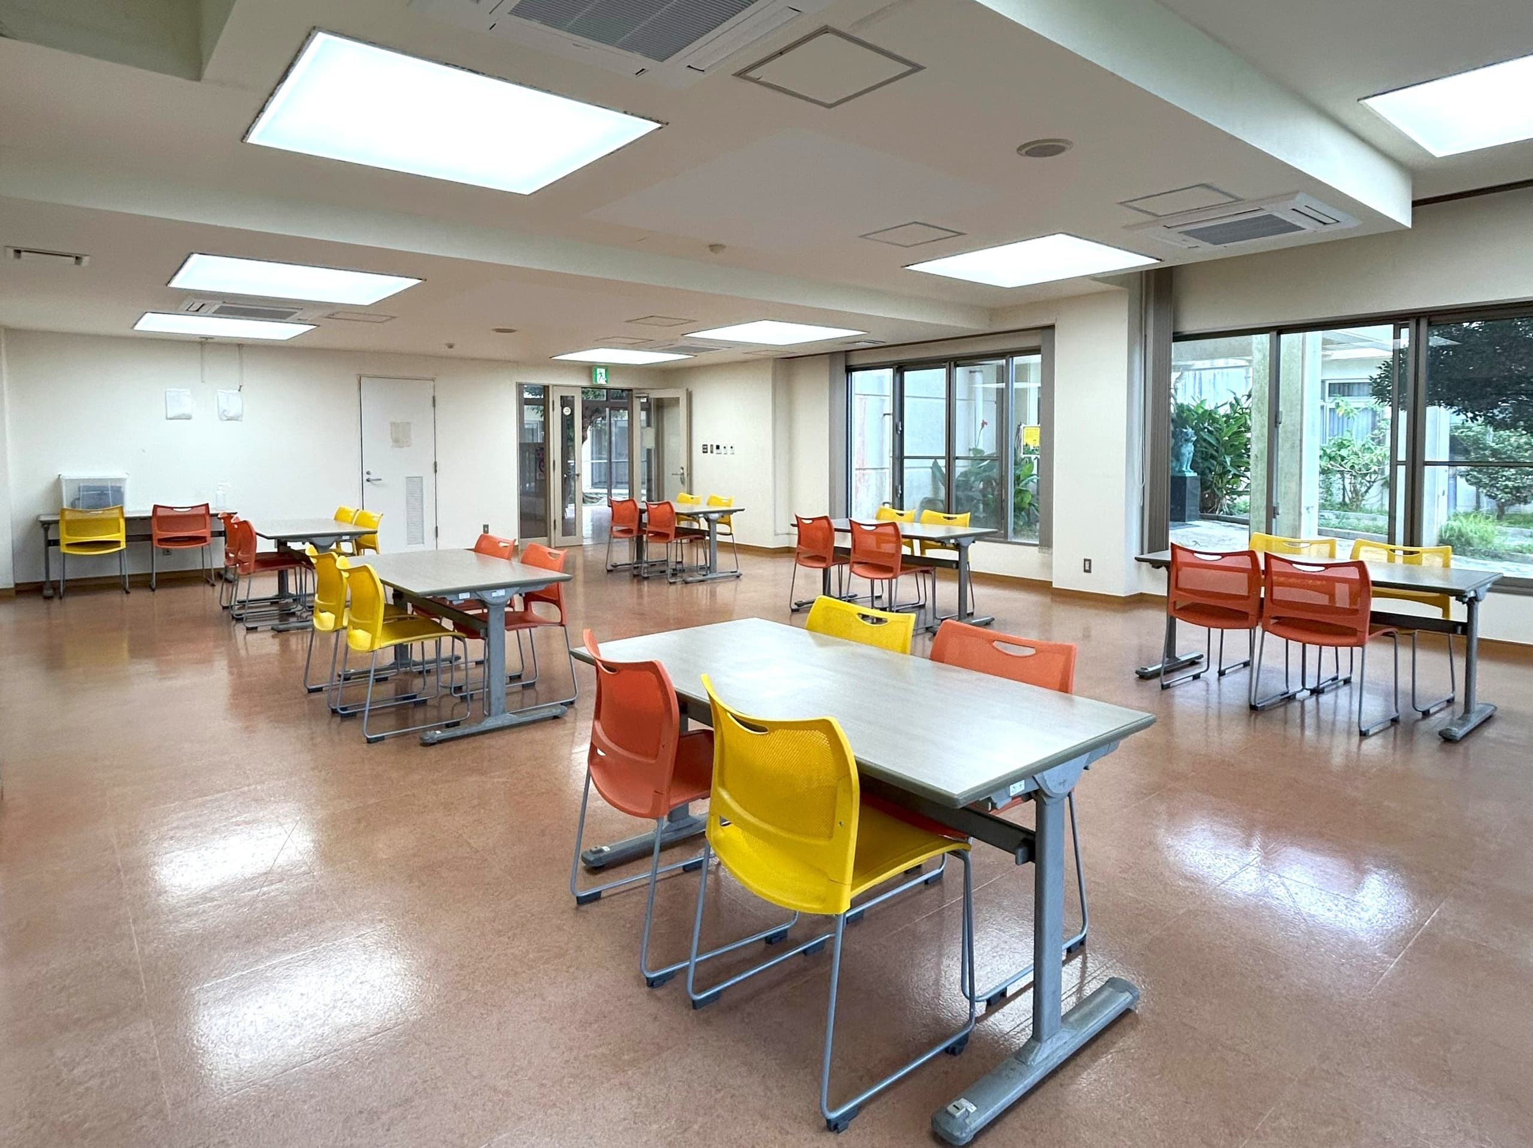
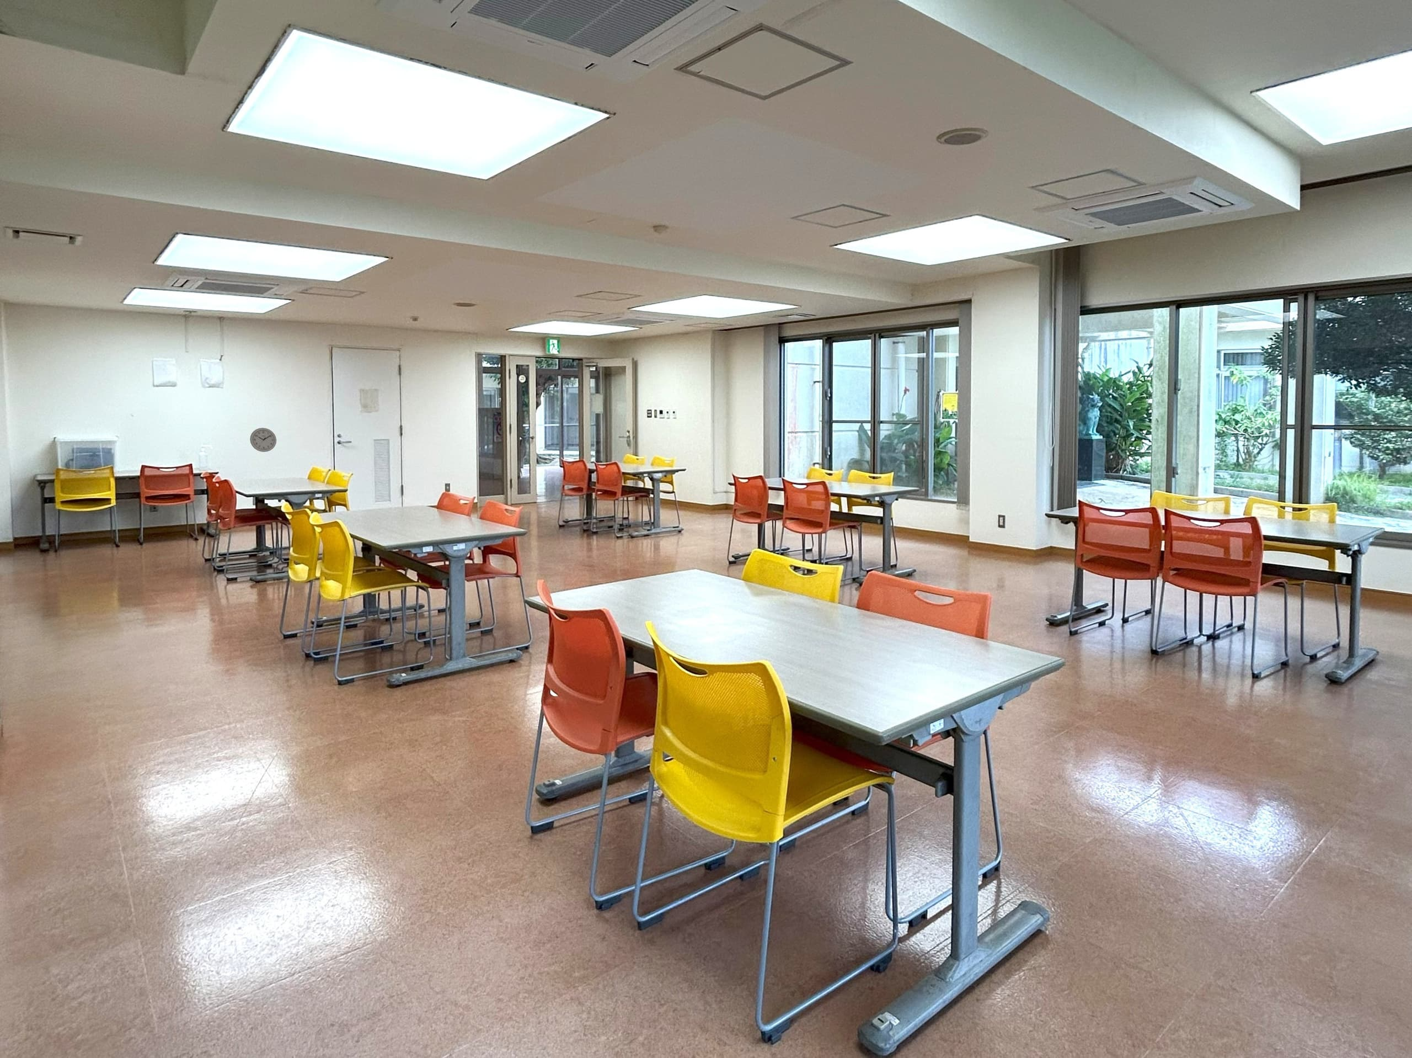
+ wall clock [249,427,277,452]
